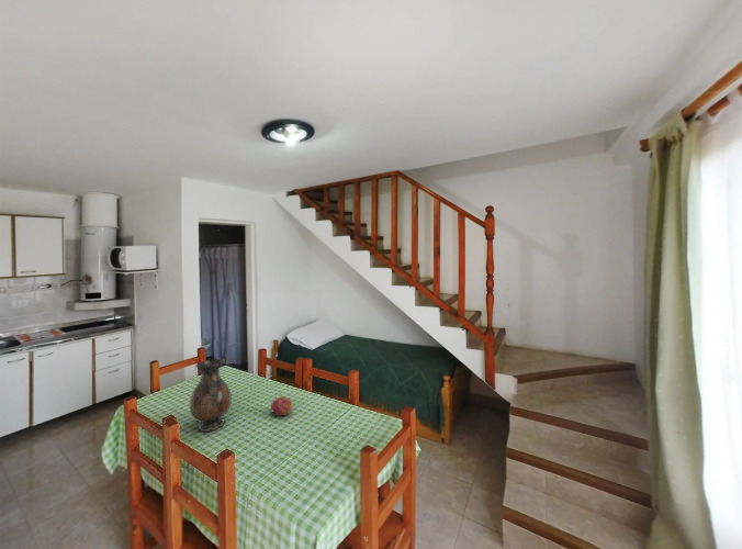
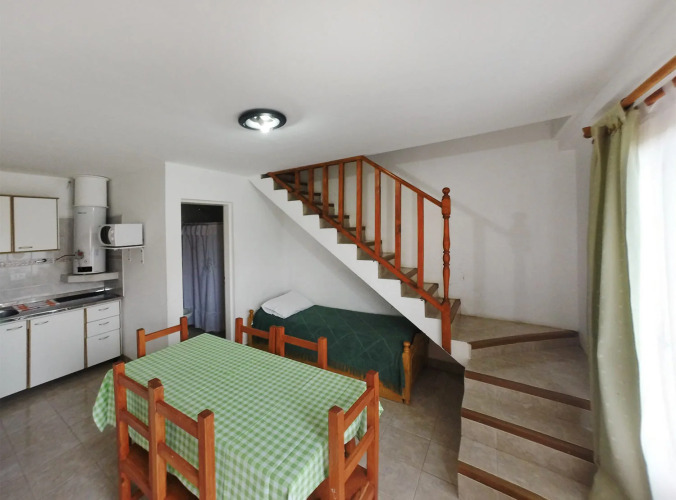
- vase [189,358,233,433]
- fruit [269,395,294,416]
